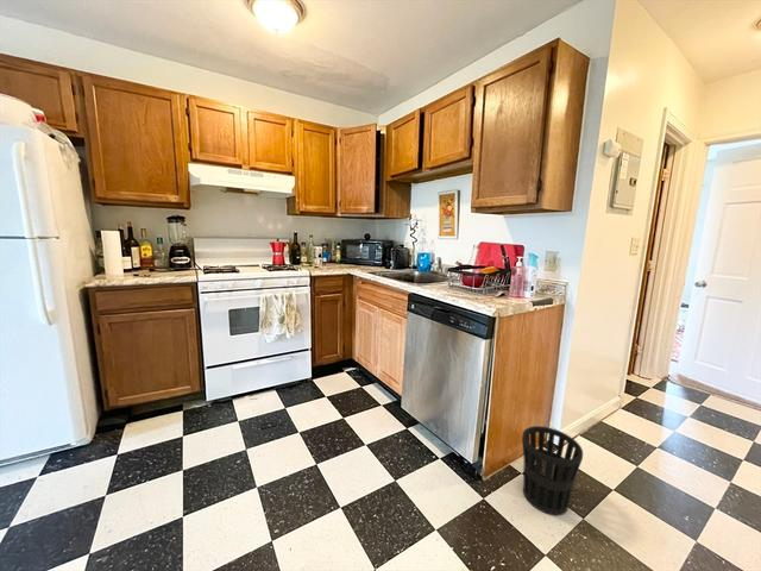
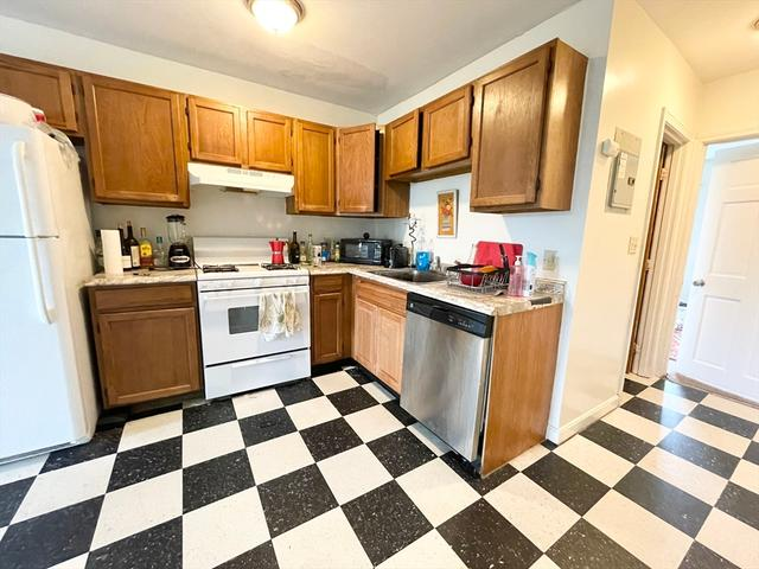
- wastebasket [521,425,584,516]
